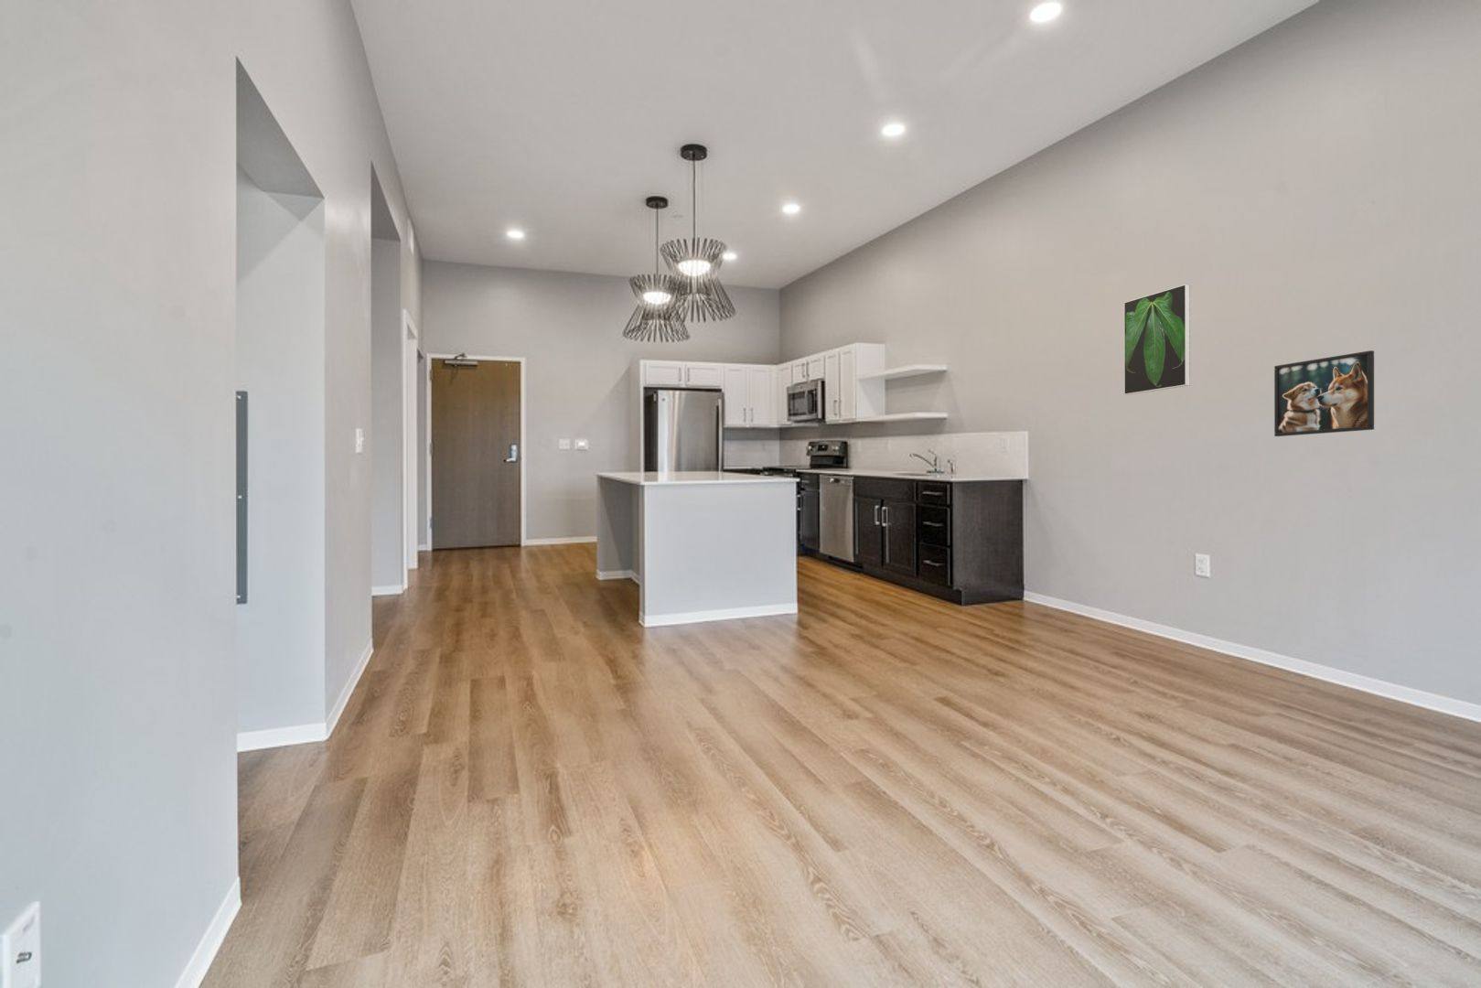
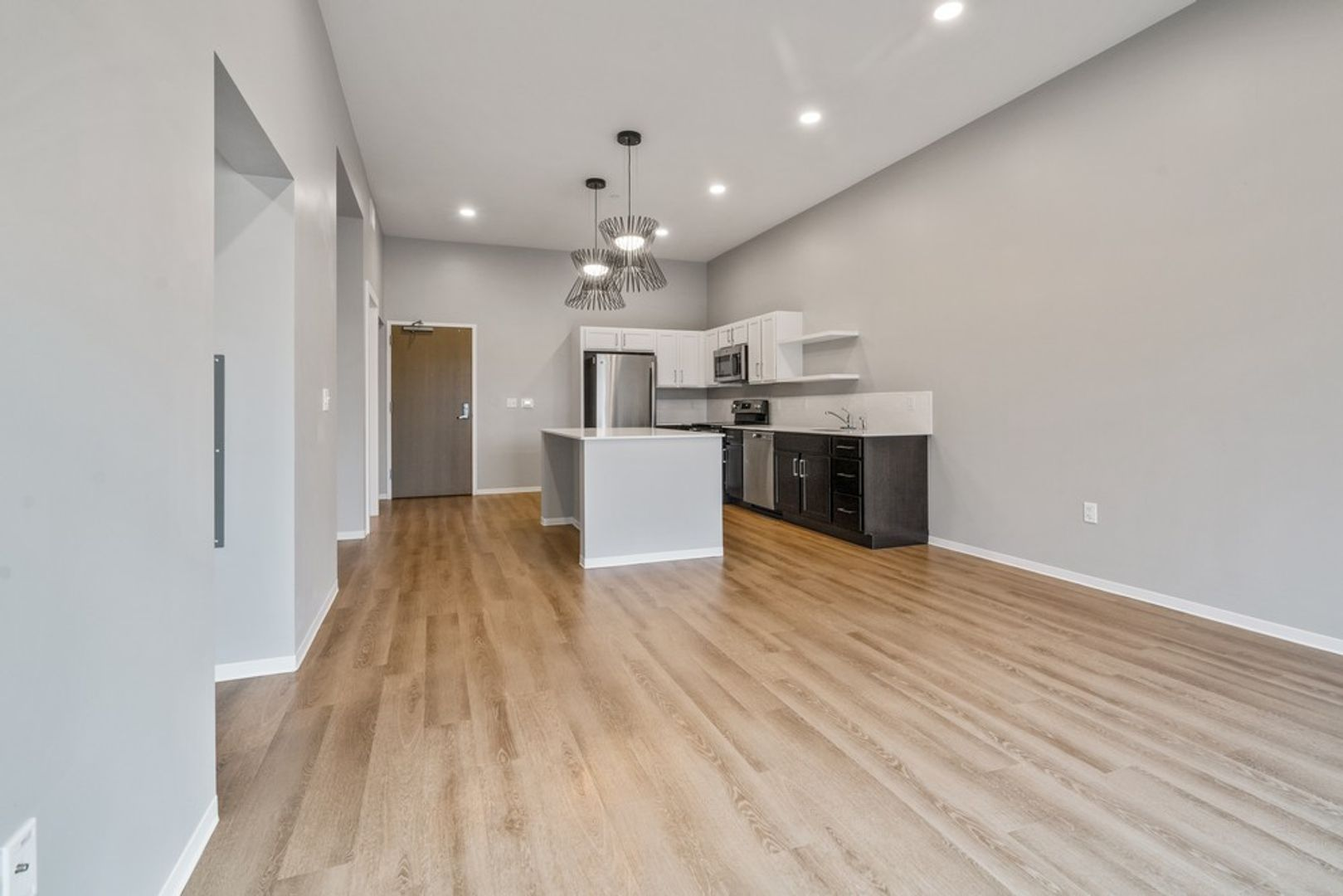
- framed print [1124,283,1191,396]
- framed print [1274,350,1375,438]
